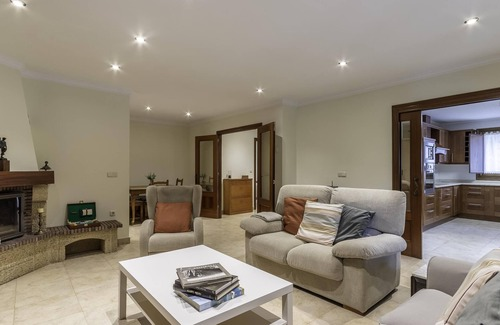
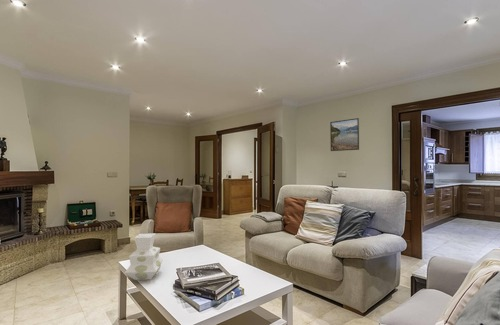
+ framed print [329,117,360,152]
+ vase [124,232,165,281]
